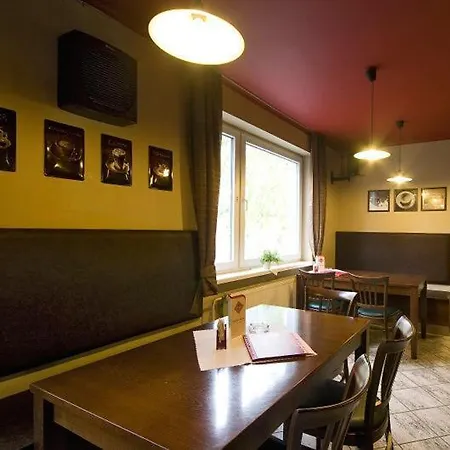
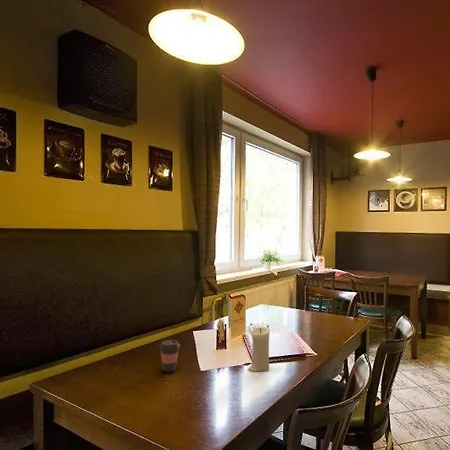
+ candle [247,326,270,372]
+ coffee cup [158,339,181,373]
